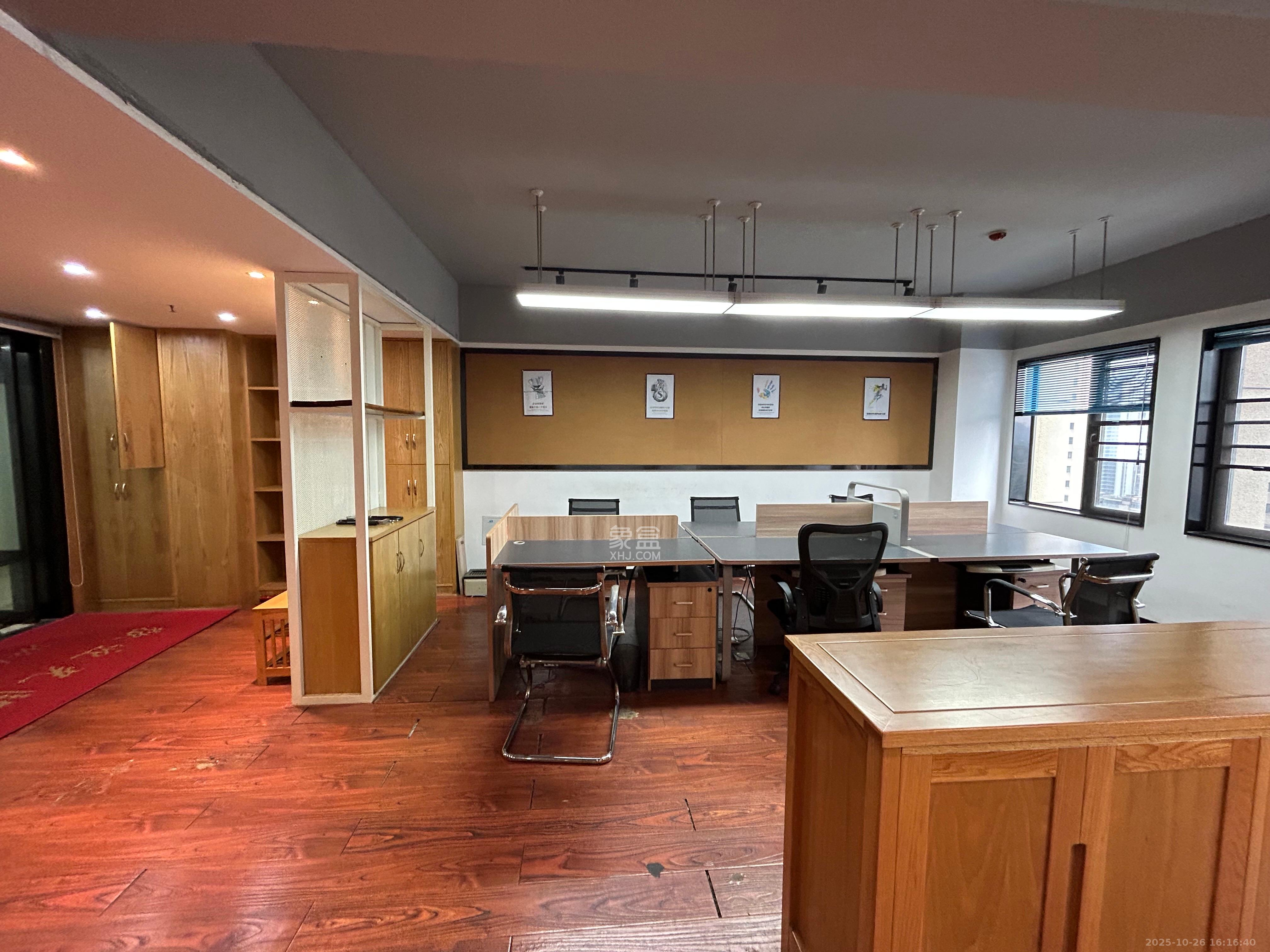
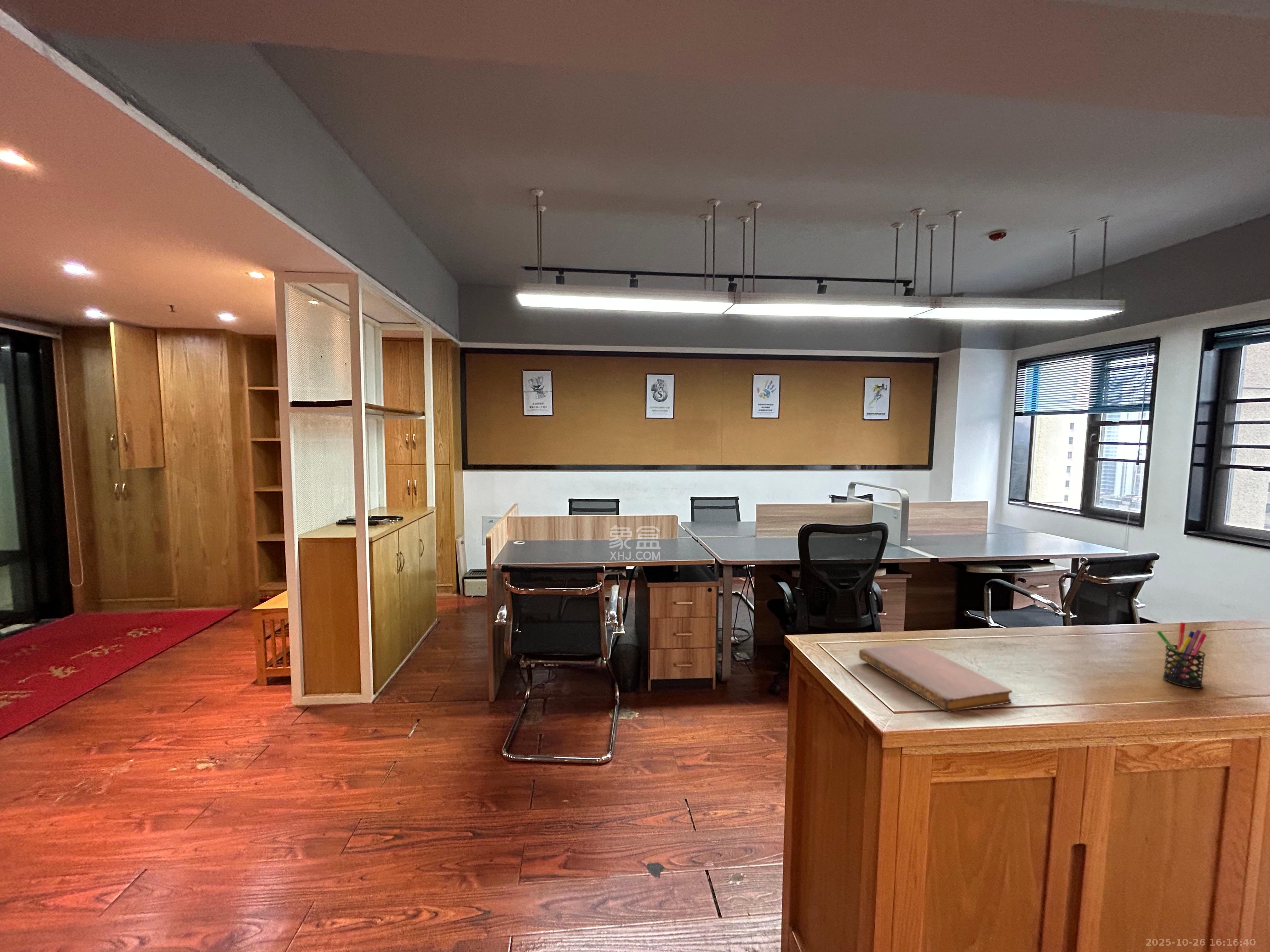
+ notebook [859,643,1012,712]
+ pen holder [1156,622,1207,688]
